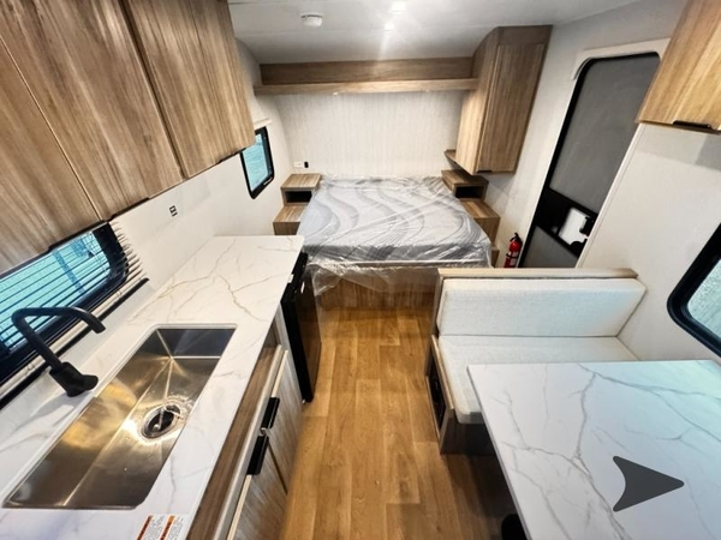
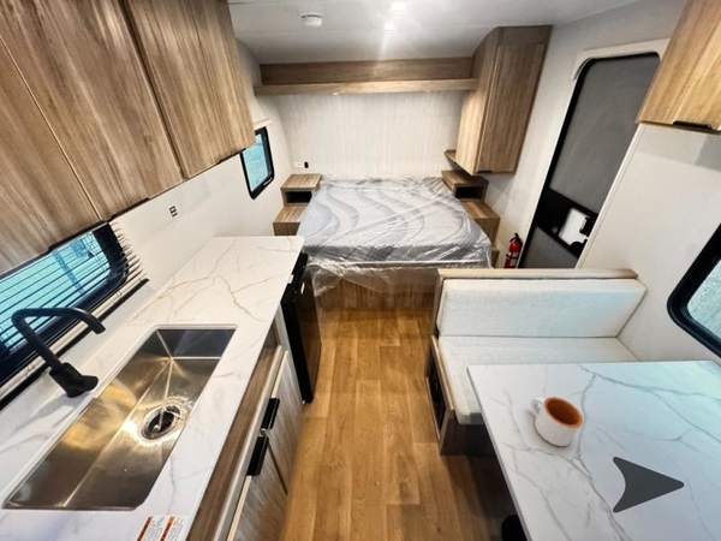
+ mug [530,396,584,447]
